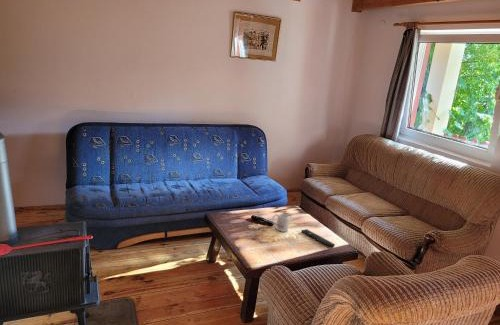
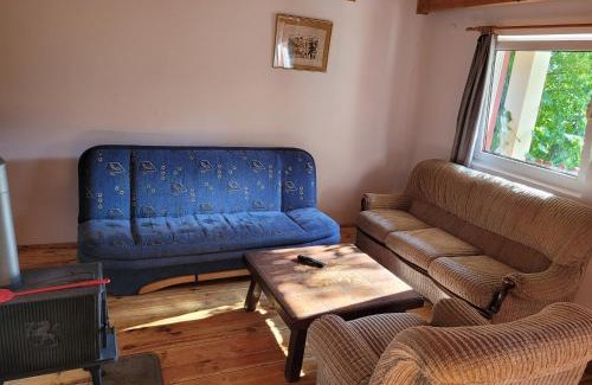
- mug [271,213,291,233]
- remote control [300,228,336,248]
